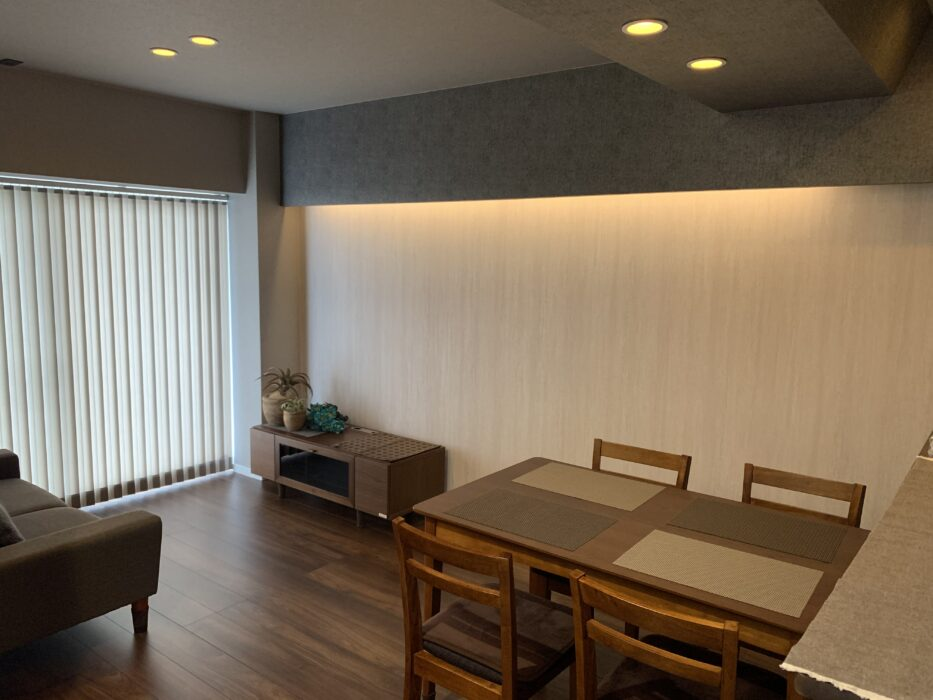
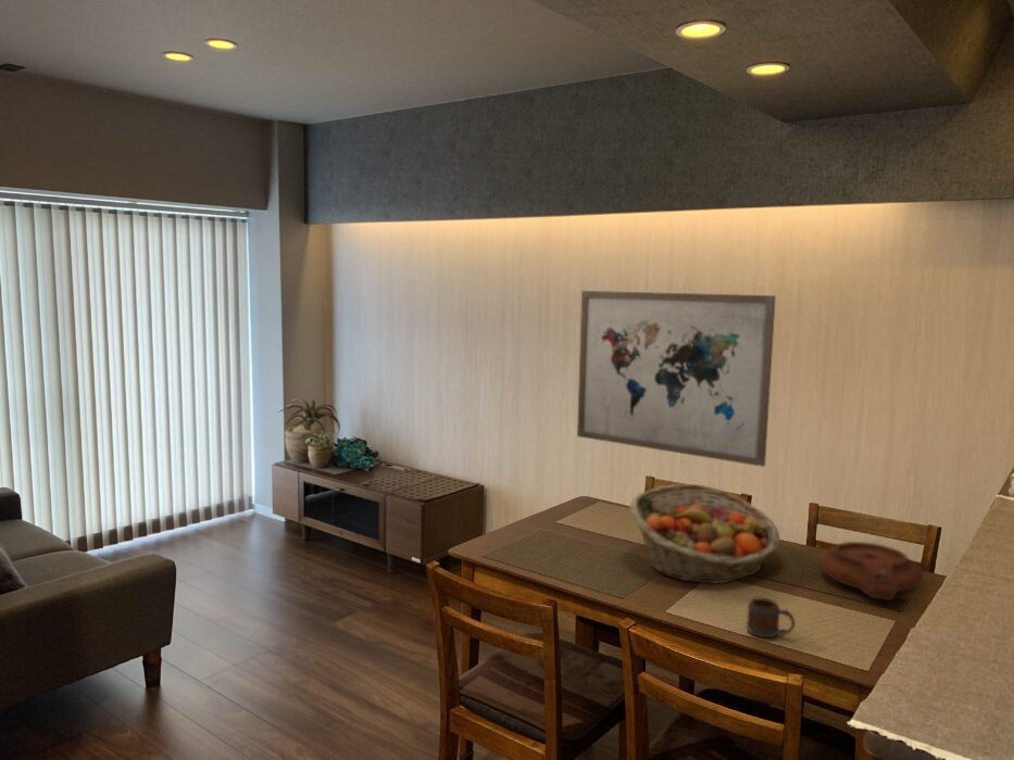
+ plate [818,541,924,601]
+ wall art [576,290,777,468]
+ fruit basket [628,483,781,584]
+ mug [746,596,797,638]
